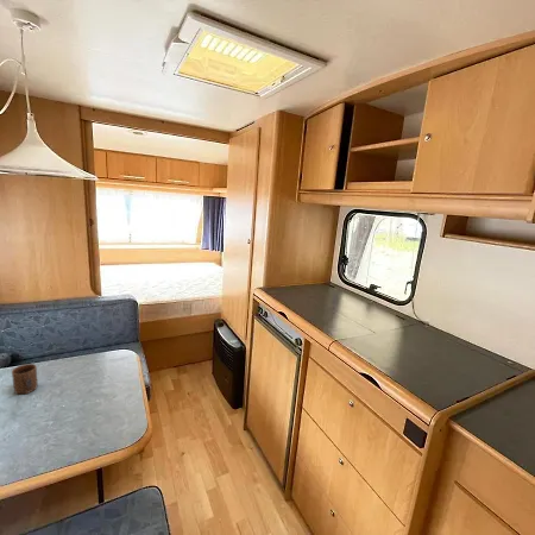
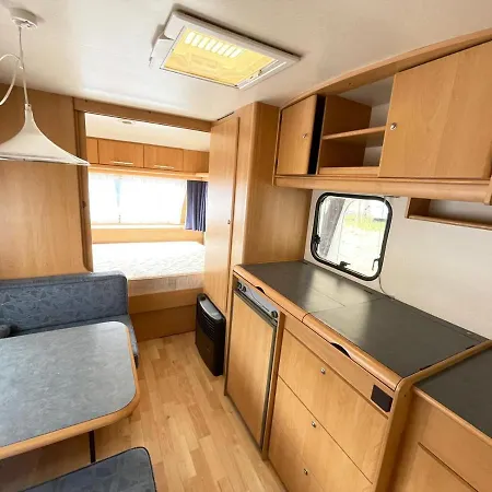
- cup [11,363,39,395]
